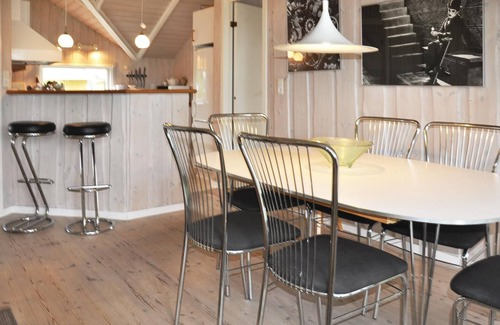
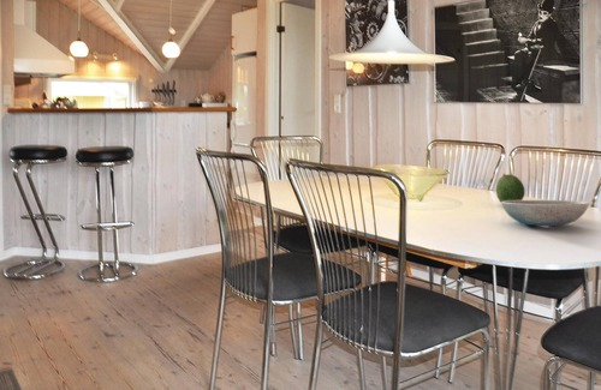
+ fruit [495,173,525,203]
+ dish [500,199,590,227]
